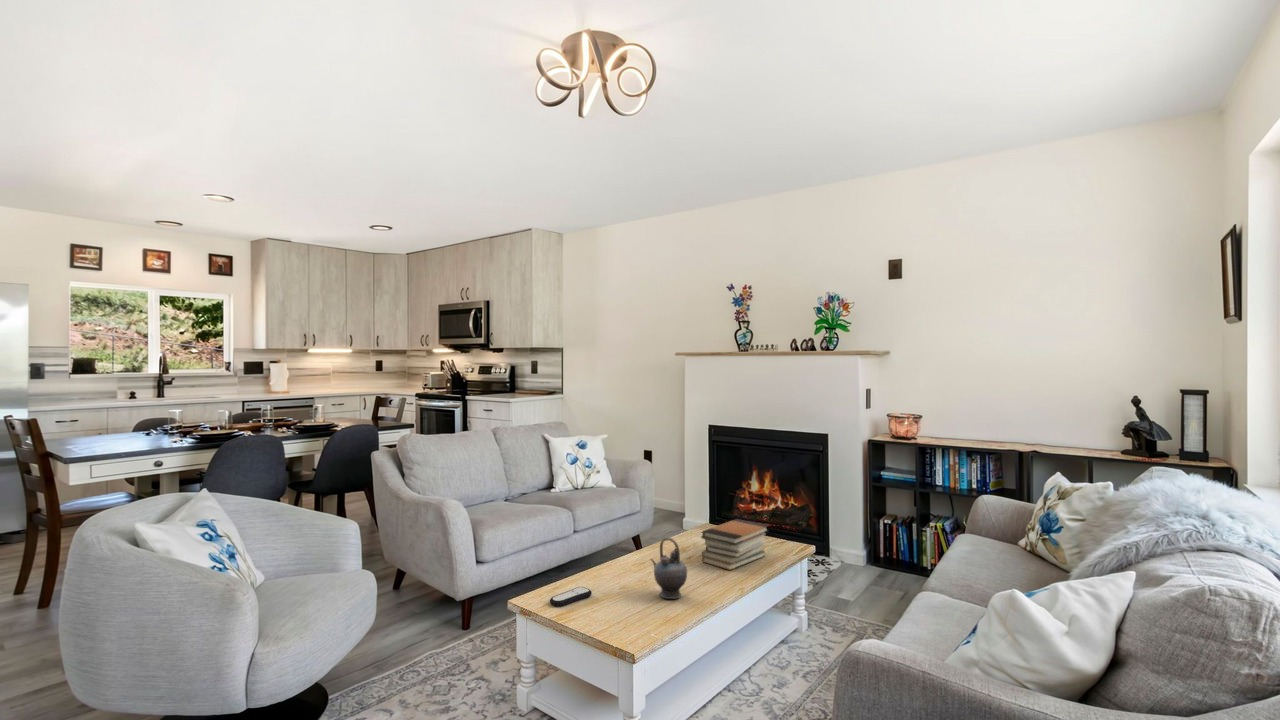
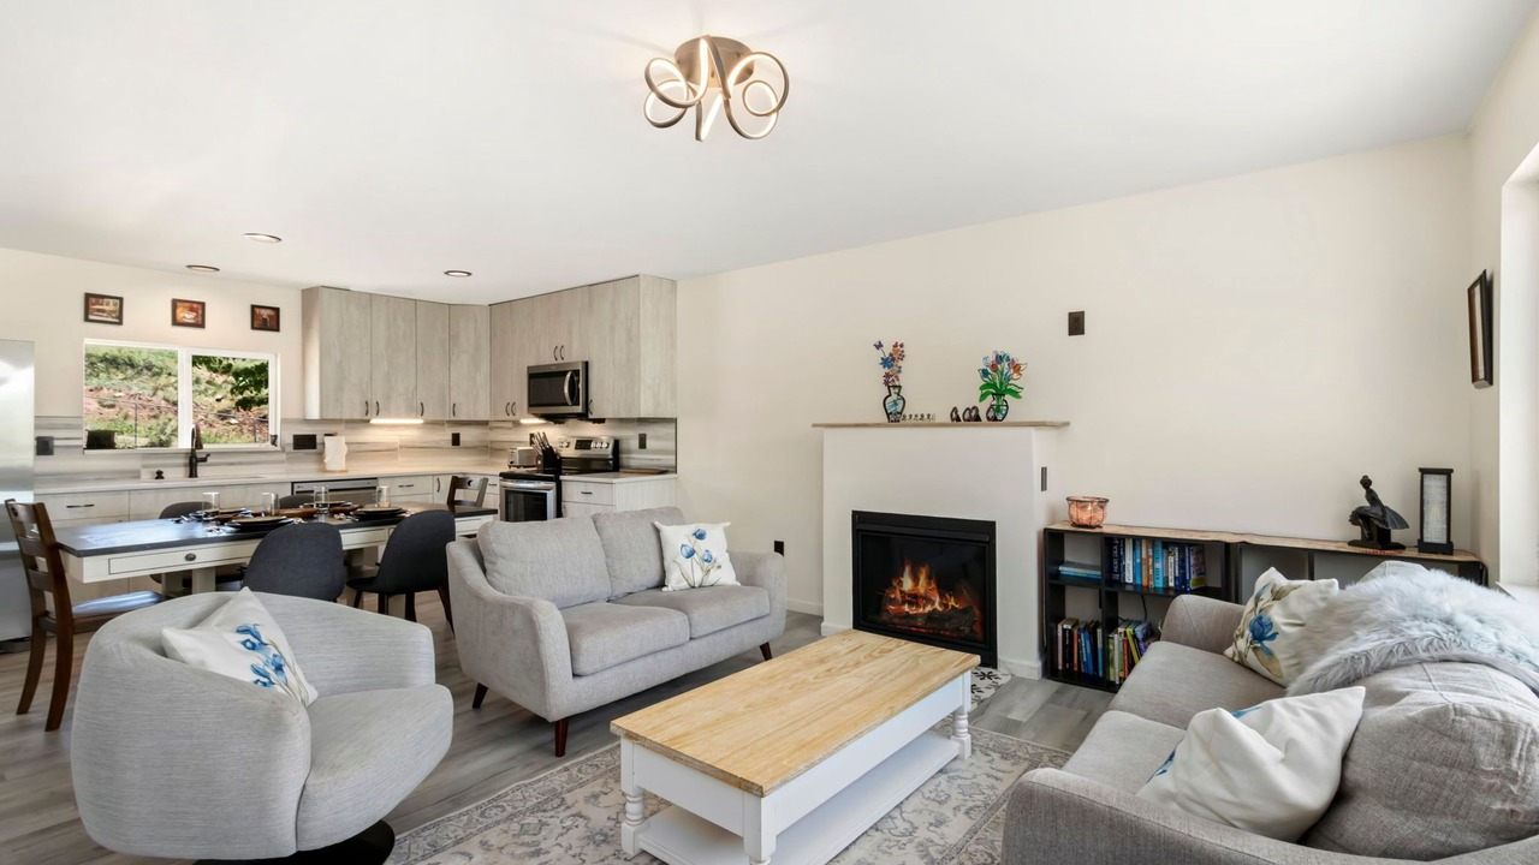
- book stack [700,518,770,571]
- remote control [549,586,593,607]
- teapot [649,537,688,600]
